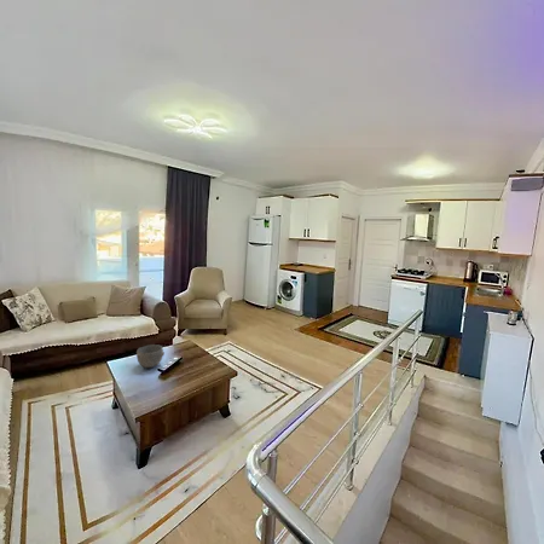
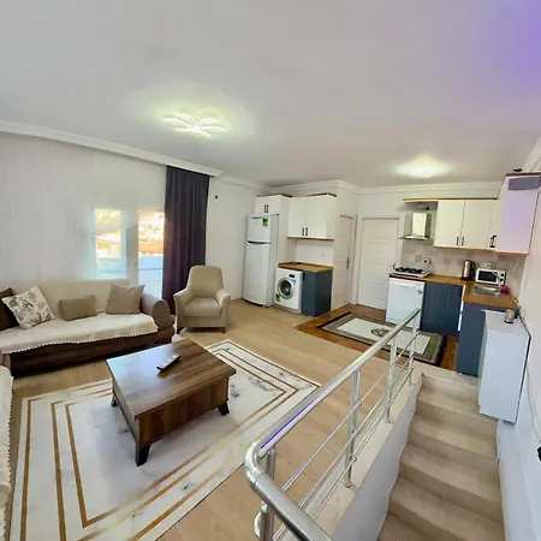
- bowl [135,343,166,369]
